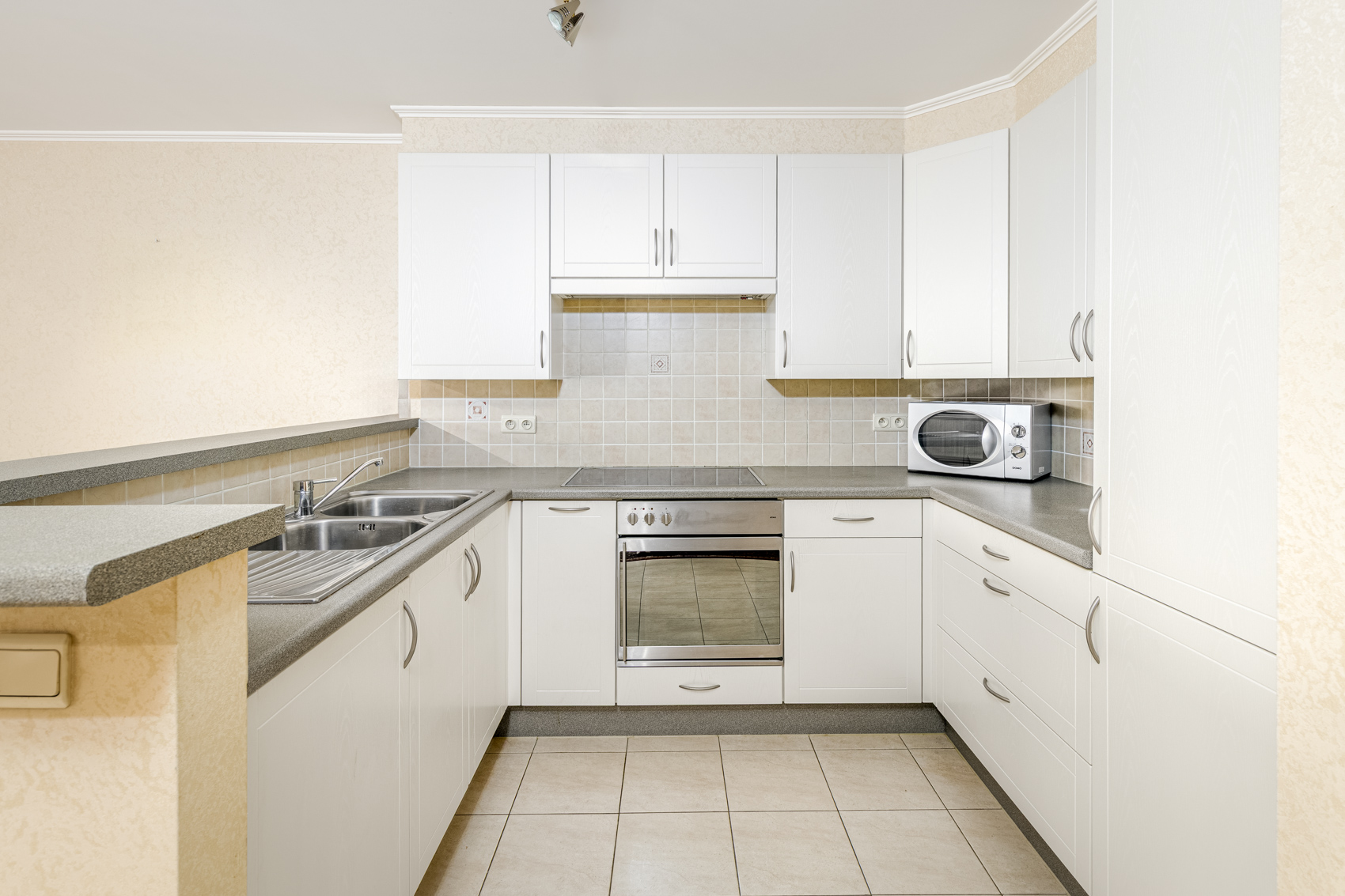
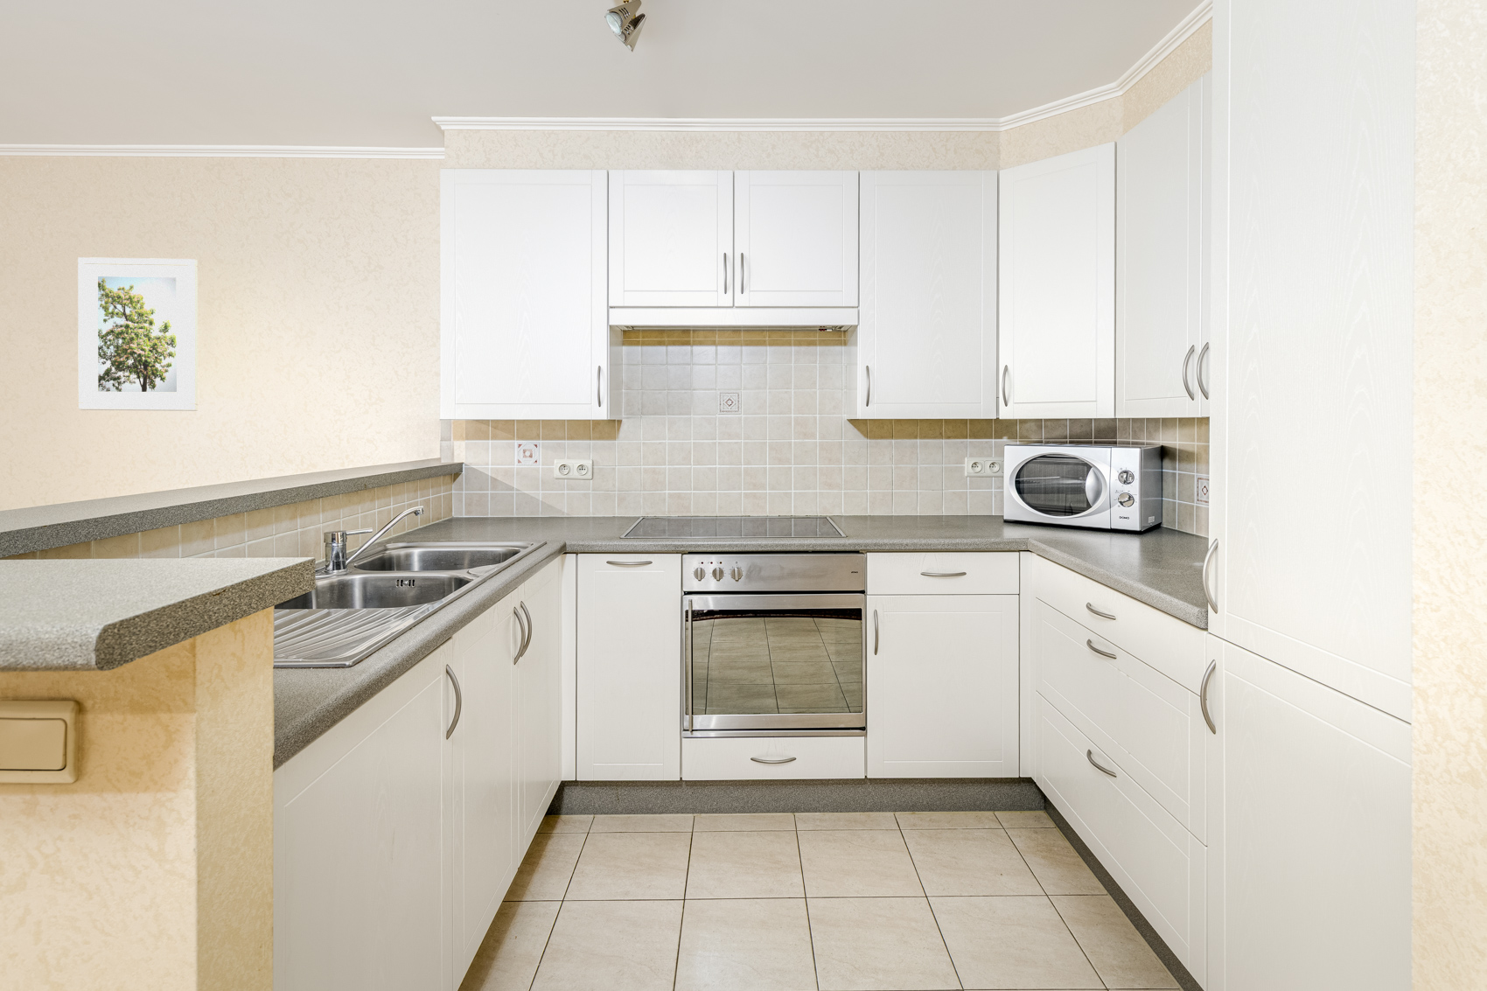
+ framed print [77,257,199,411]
